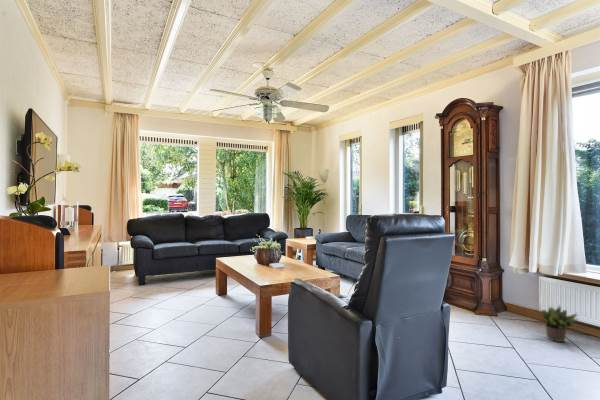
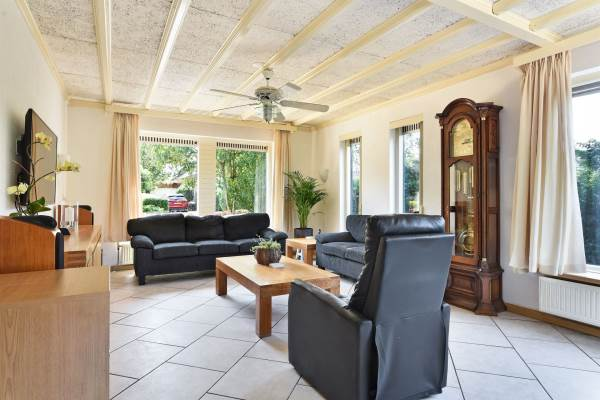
- potted plant [539,305,579,343]
